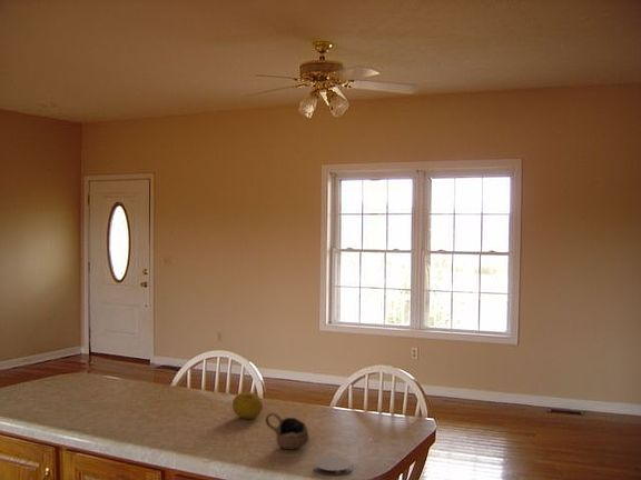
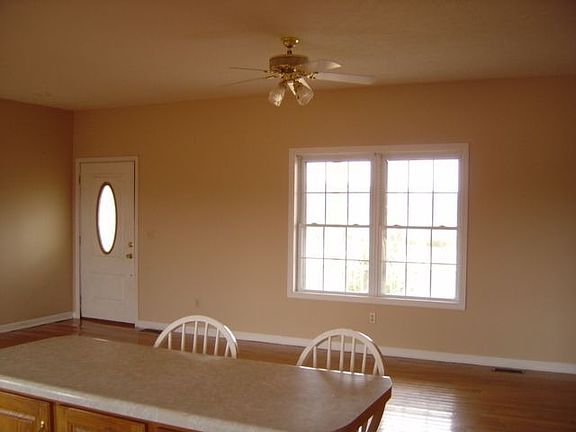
- coaster [313,454,354,477]
- fruit [231,391,264,420]
- cup [265,411,309,451]
